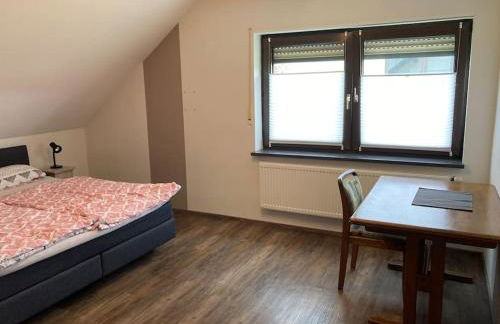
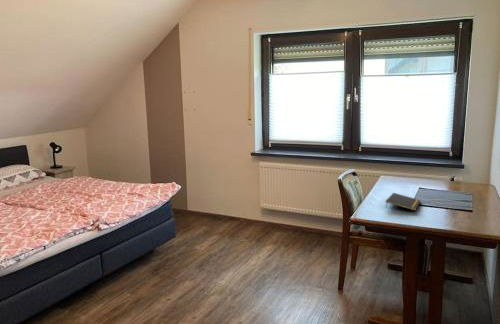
+ notepad [385,192,422,212]
